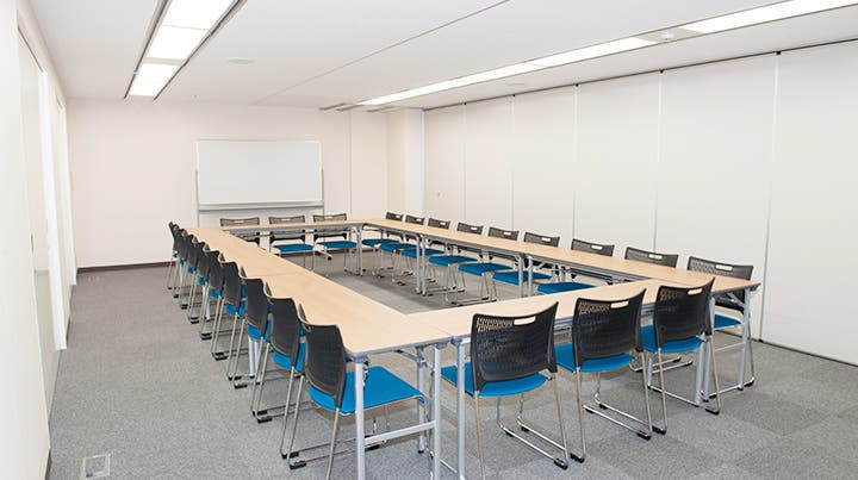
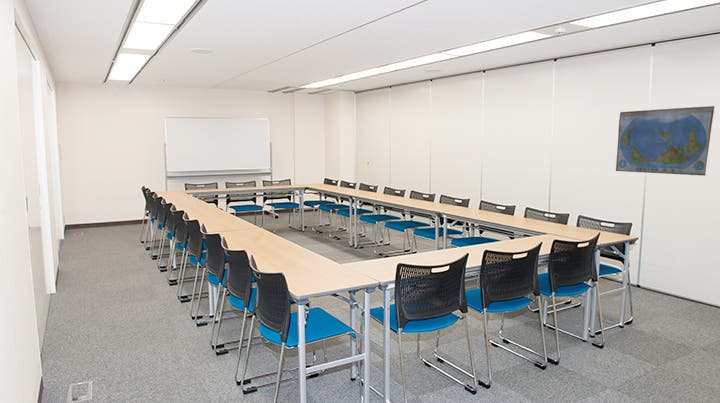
+ world map [615,105,715,177]
